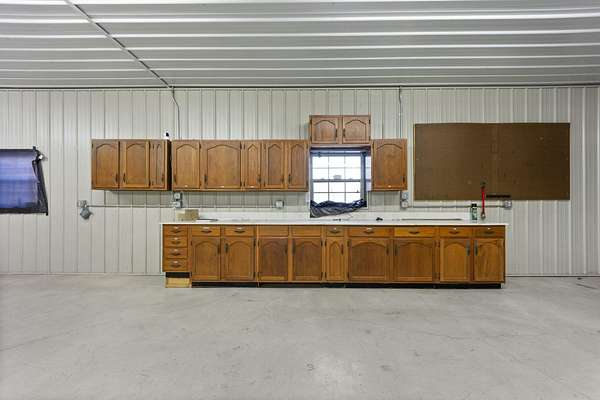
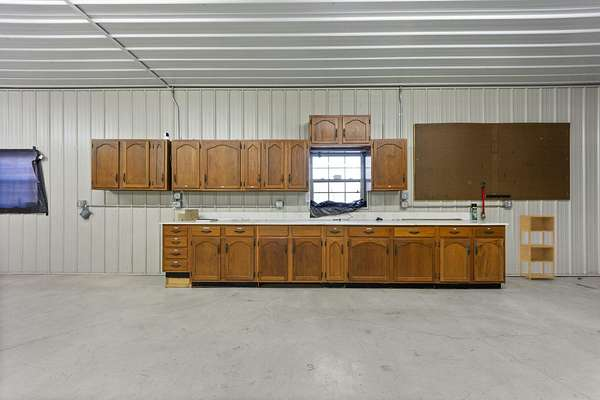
+ shelving unit [519,214,556,281]
